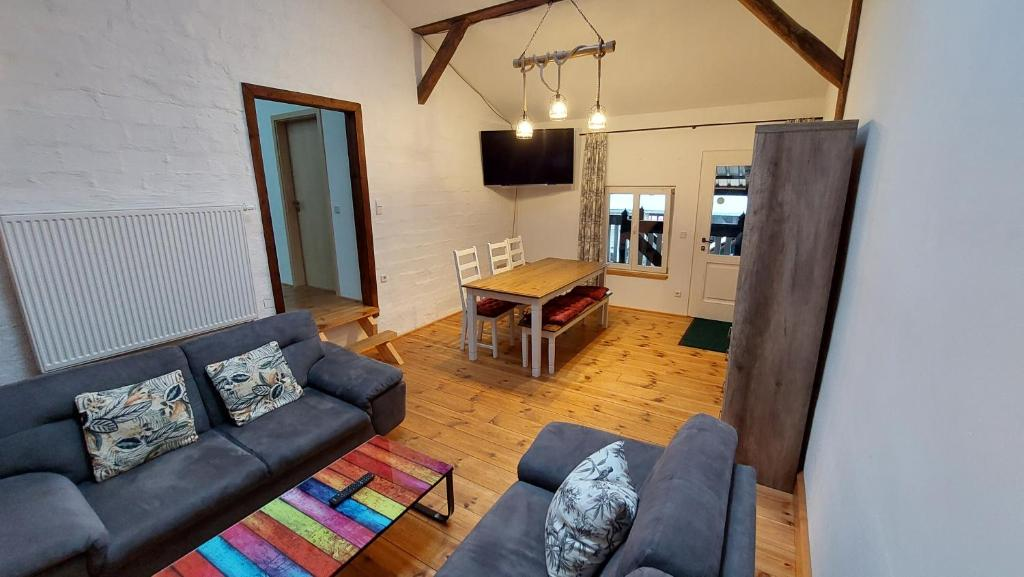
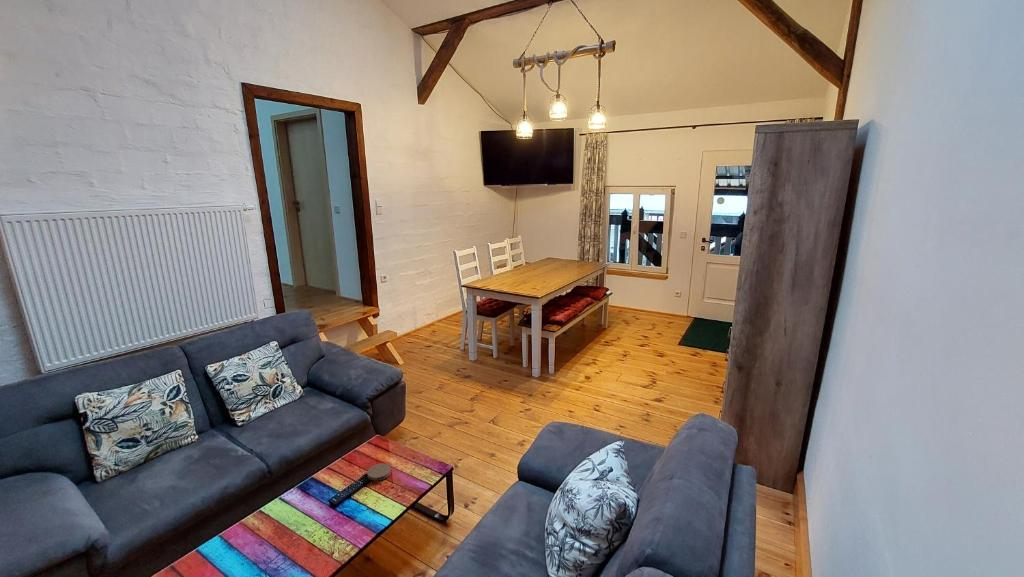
+ coaster [366,462,392,481]
